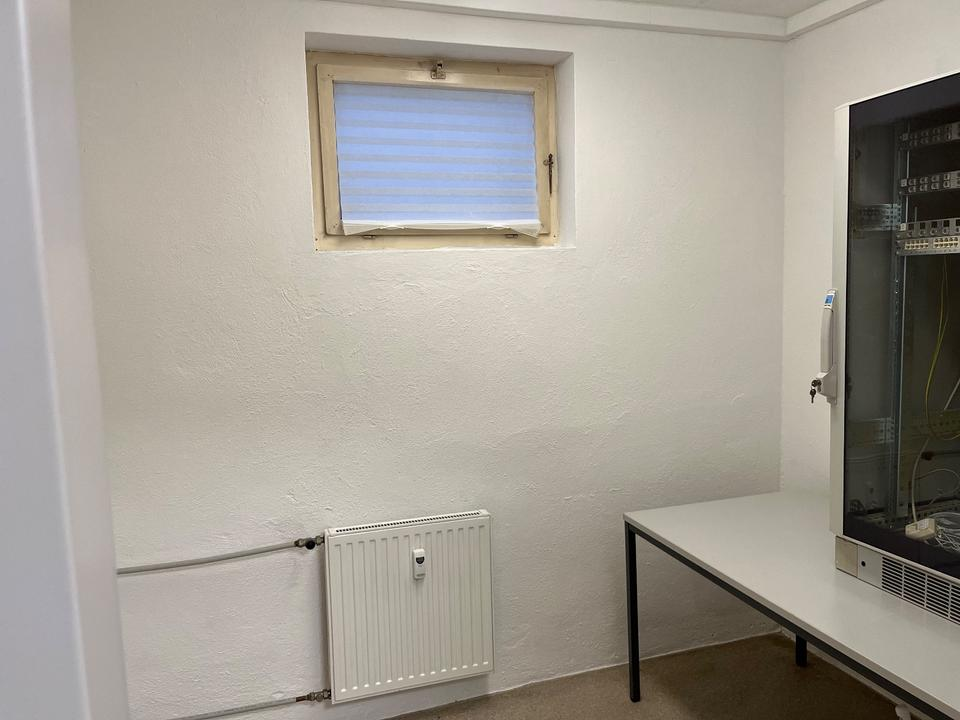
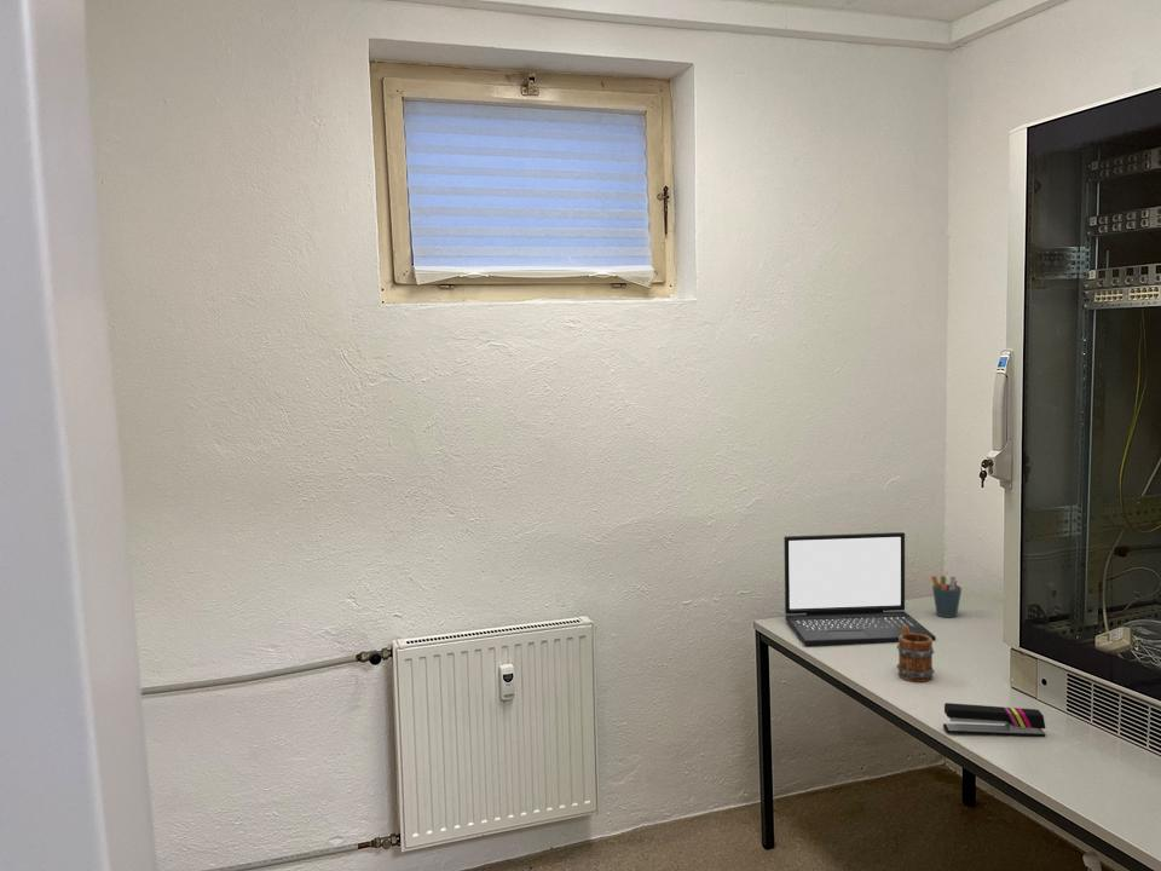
+ stapler [942,702,1046,738]
+ pen holder [930,575,963,618]
+ mug [896,625,935,683]
+ laptop [782,531,937,647]
